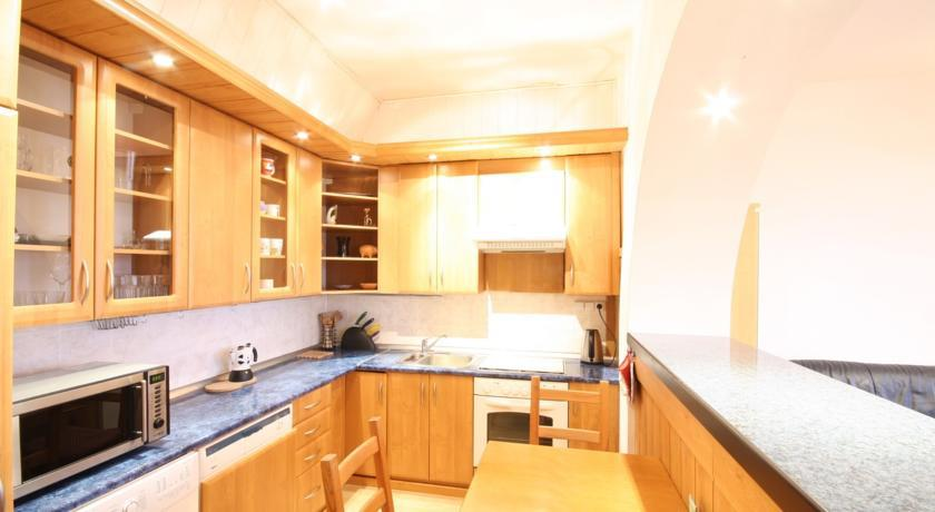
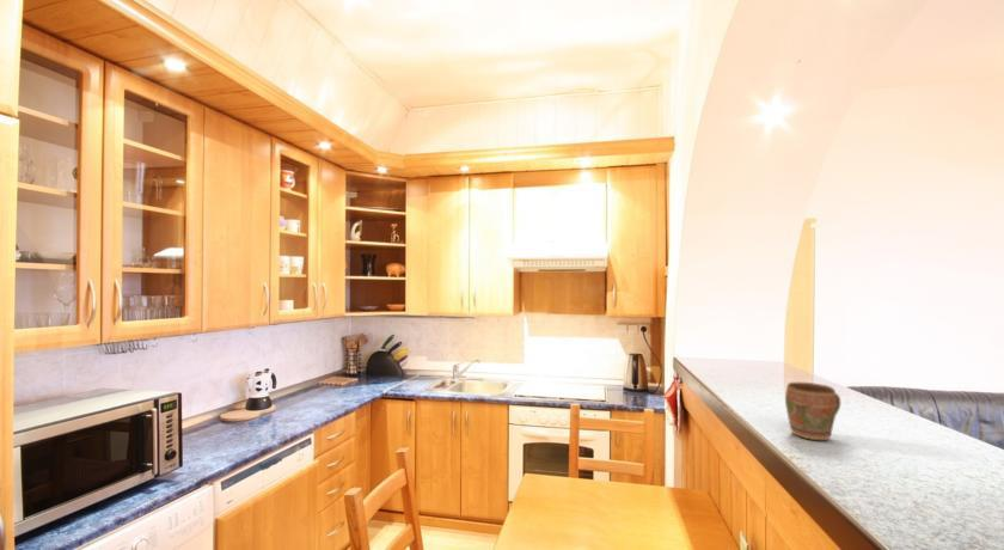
+ mug [784,381,841,441]
